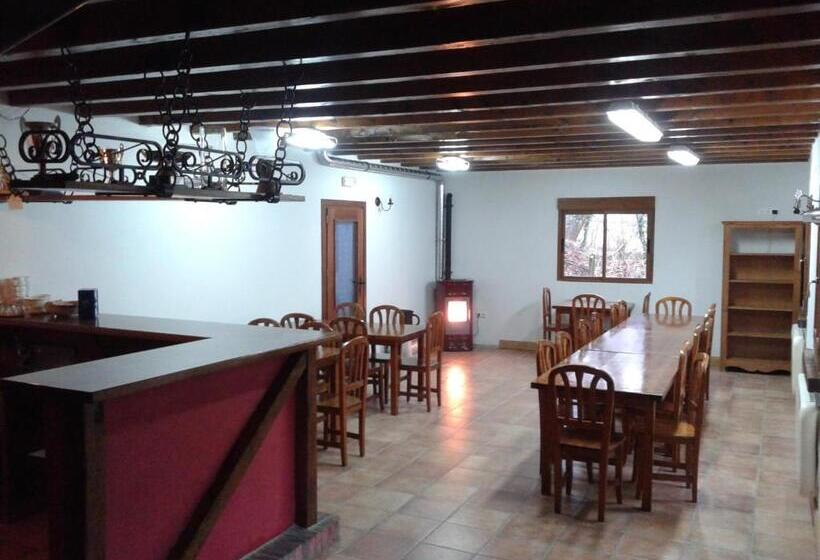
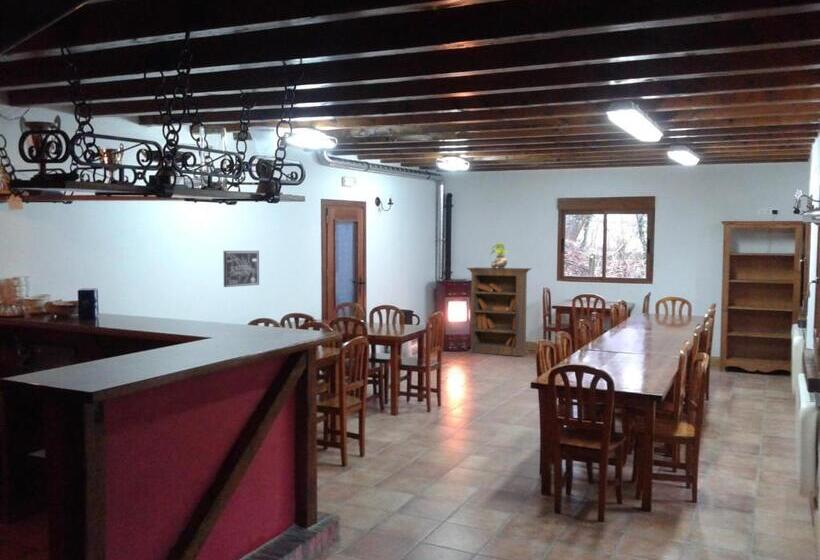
+ bookcase [465,266,533,357]
+ wall art [223,250,260,288]
+ potted plant [489,241,509,268]
